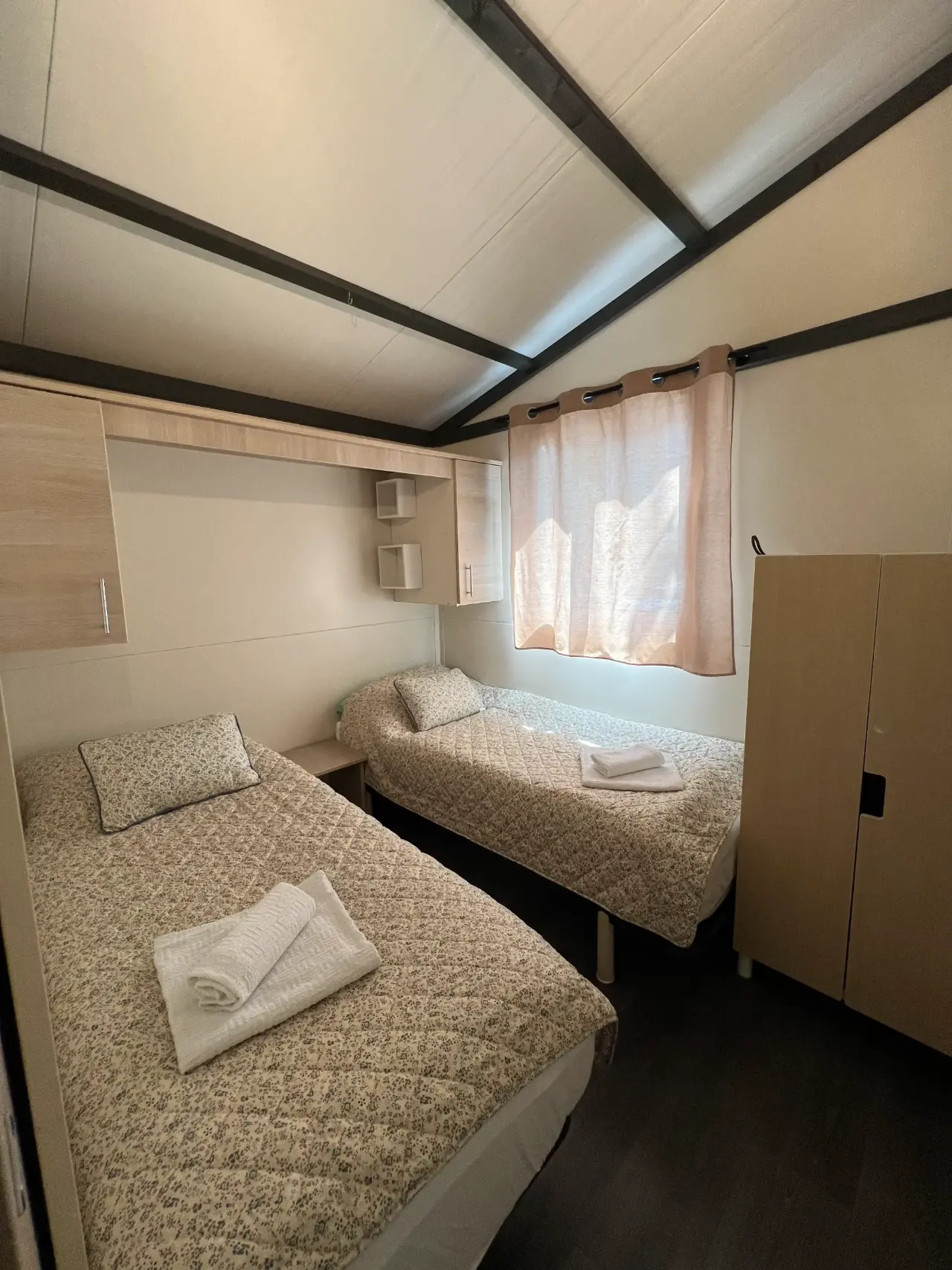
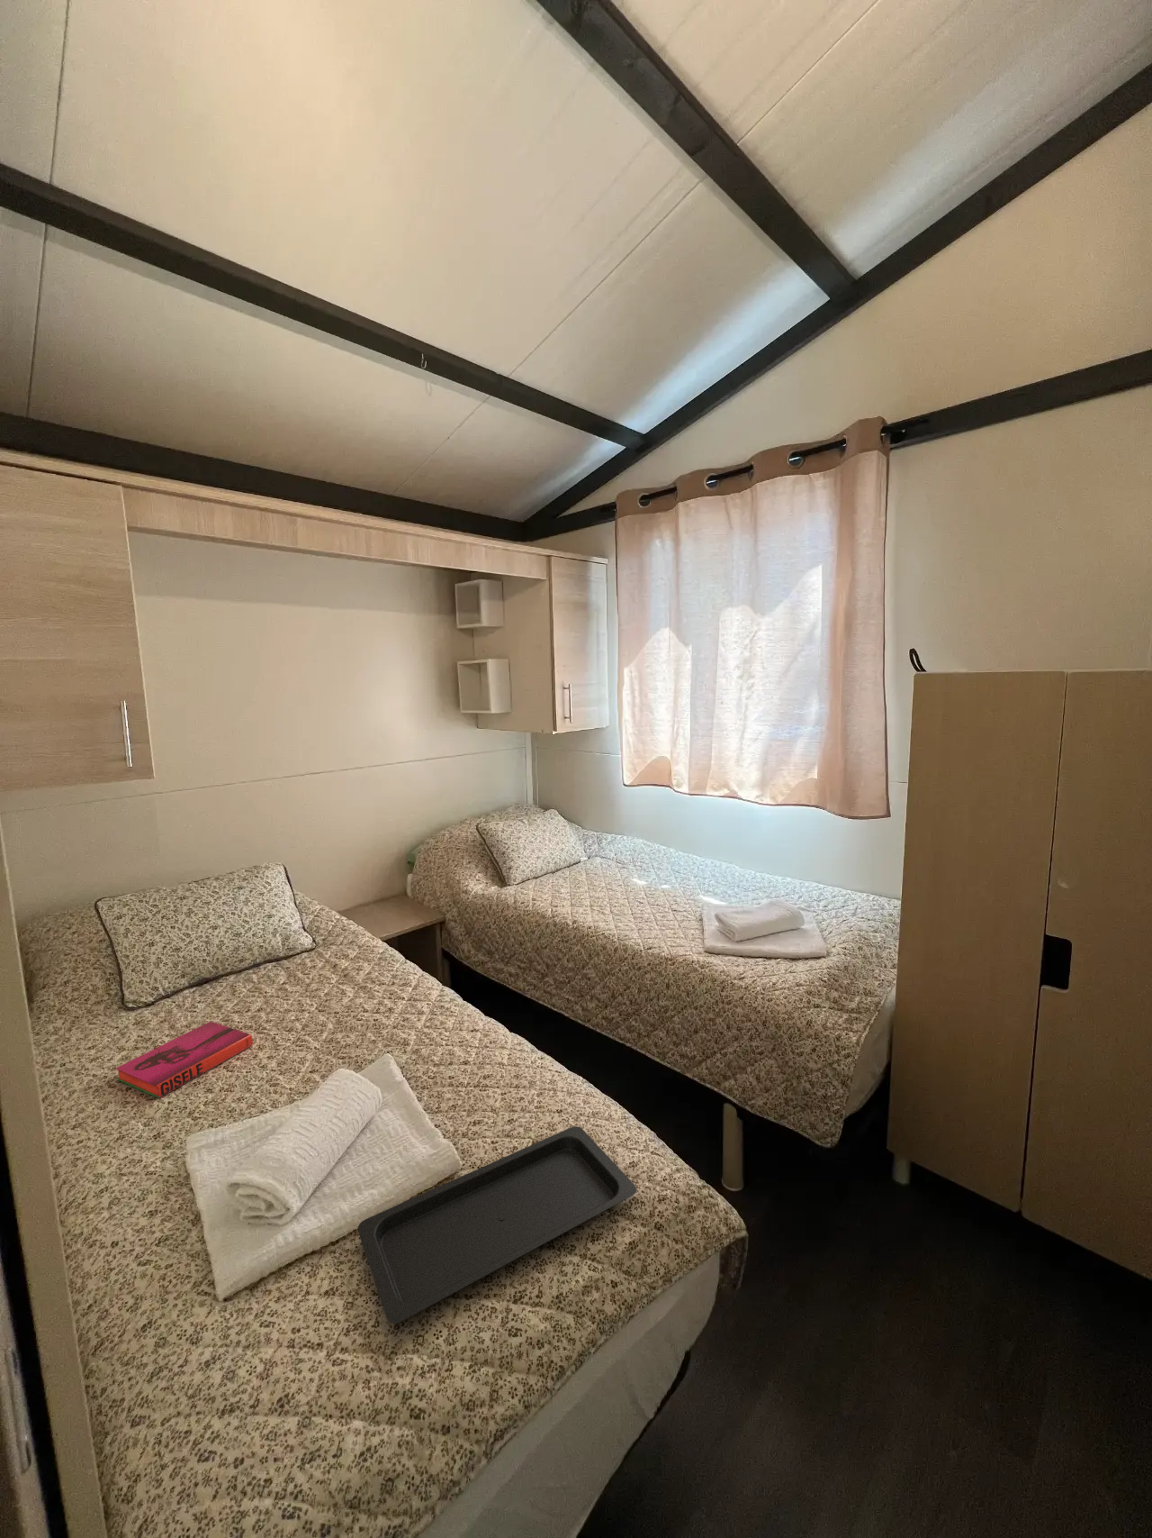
+ serving tray [357,1125,638,1325]
+ hardback book [115,1021,253,1100]
